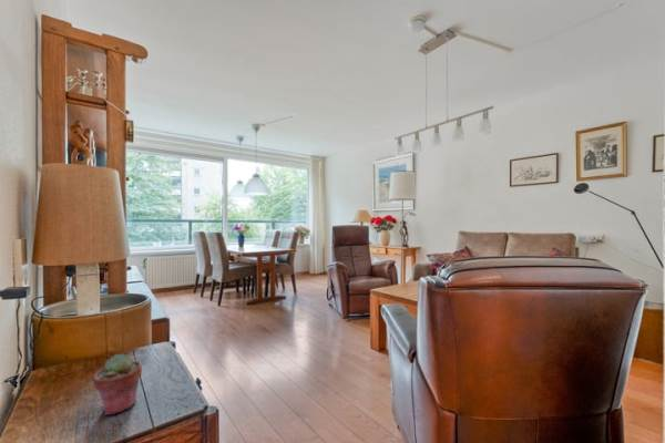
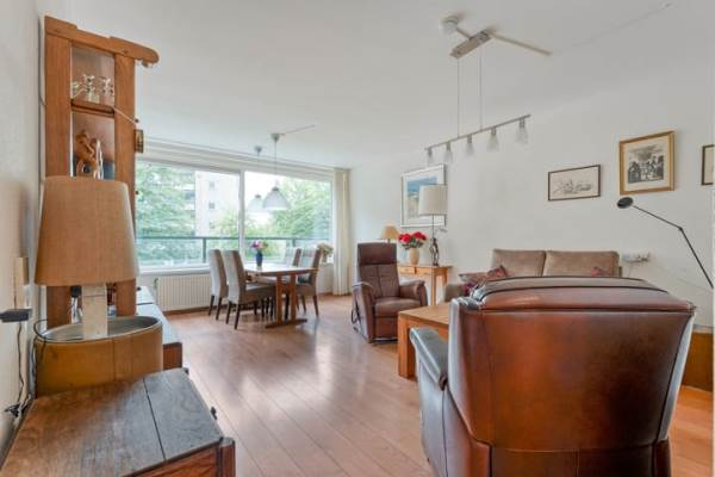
- potted succulent [92,353,143,416]
